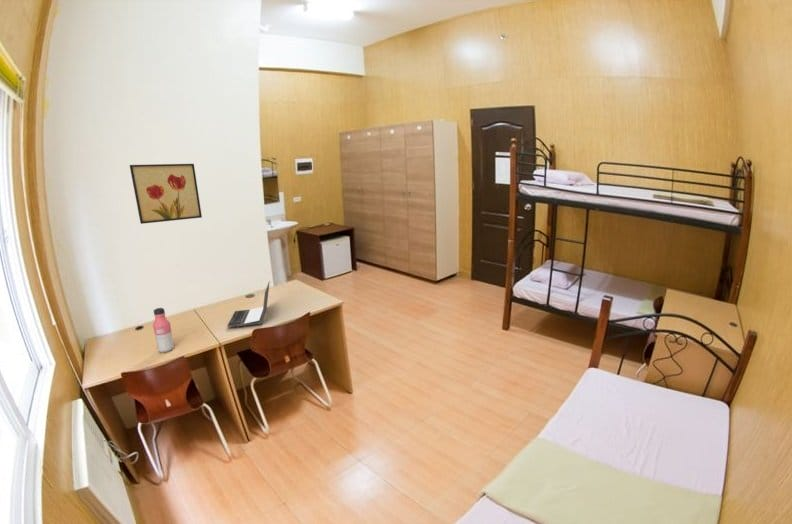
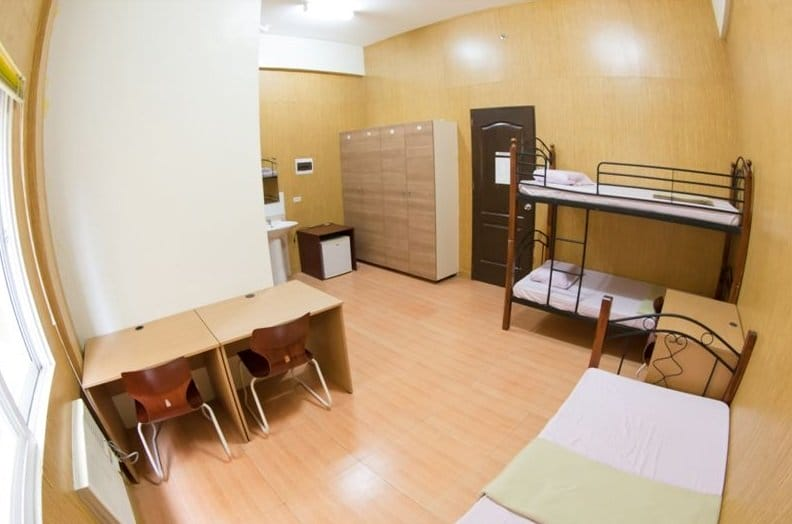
- wall art [129,163,203,225]
- water bottle [152,307,175,354]
- laptop [226,280,271,328]
